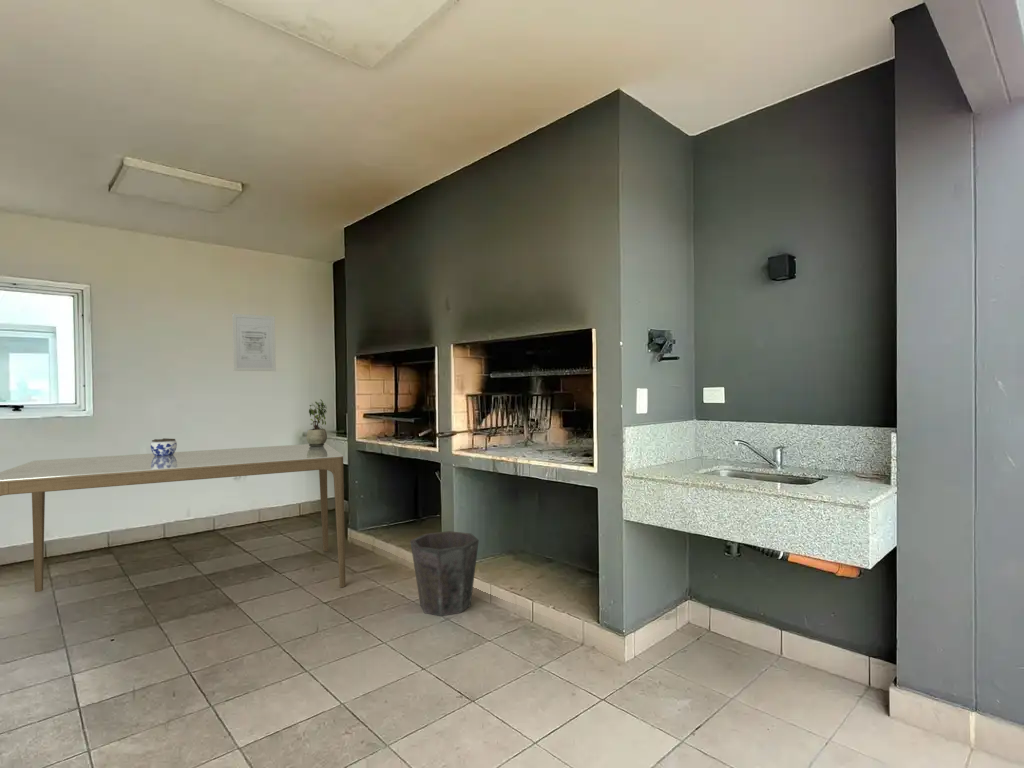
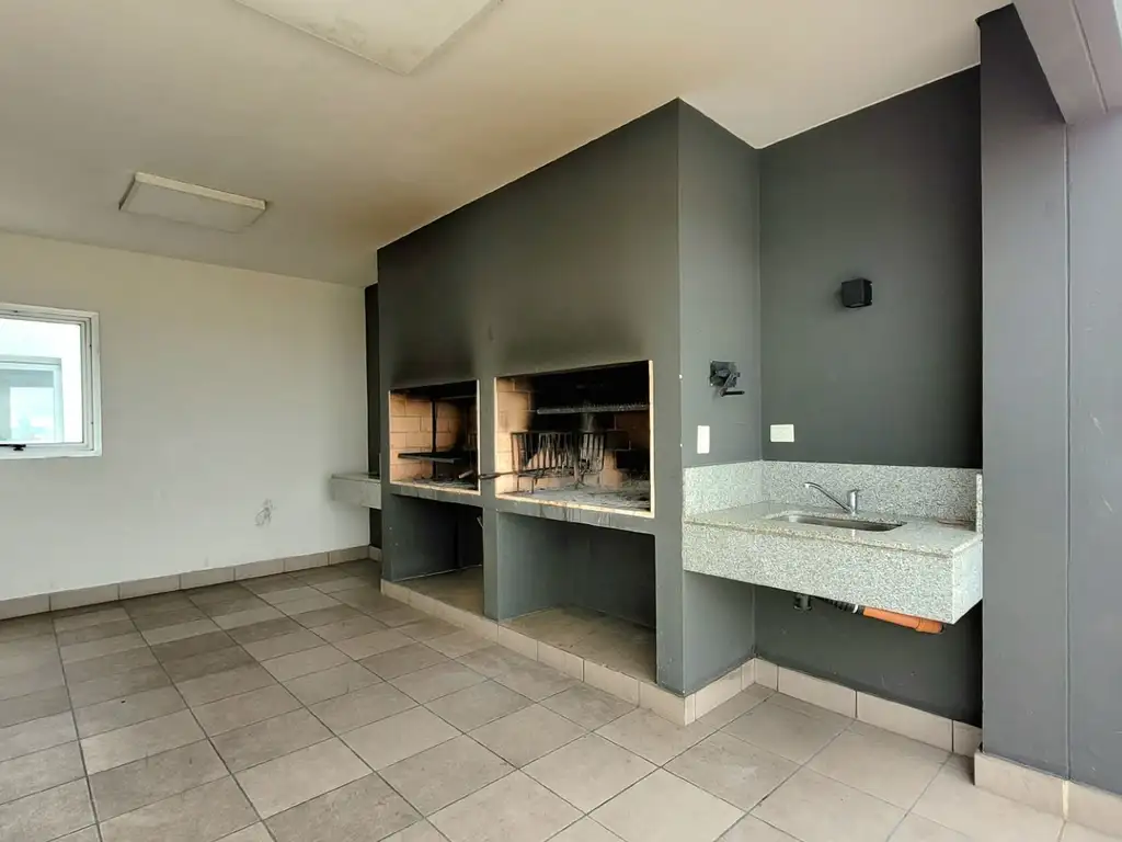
- waste bin [409,530,480,617]
- wall art [231,313,277,372]
- potted plant [306,398,328,447]
- jar [150,437,178,456]
- dining table [0,442,347,593]
